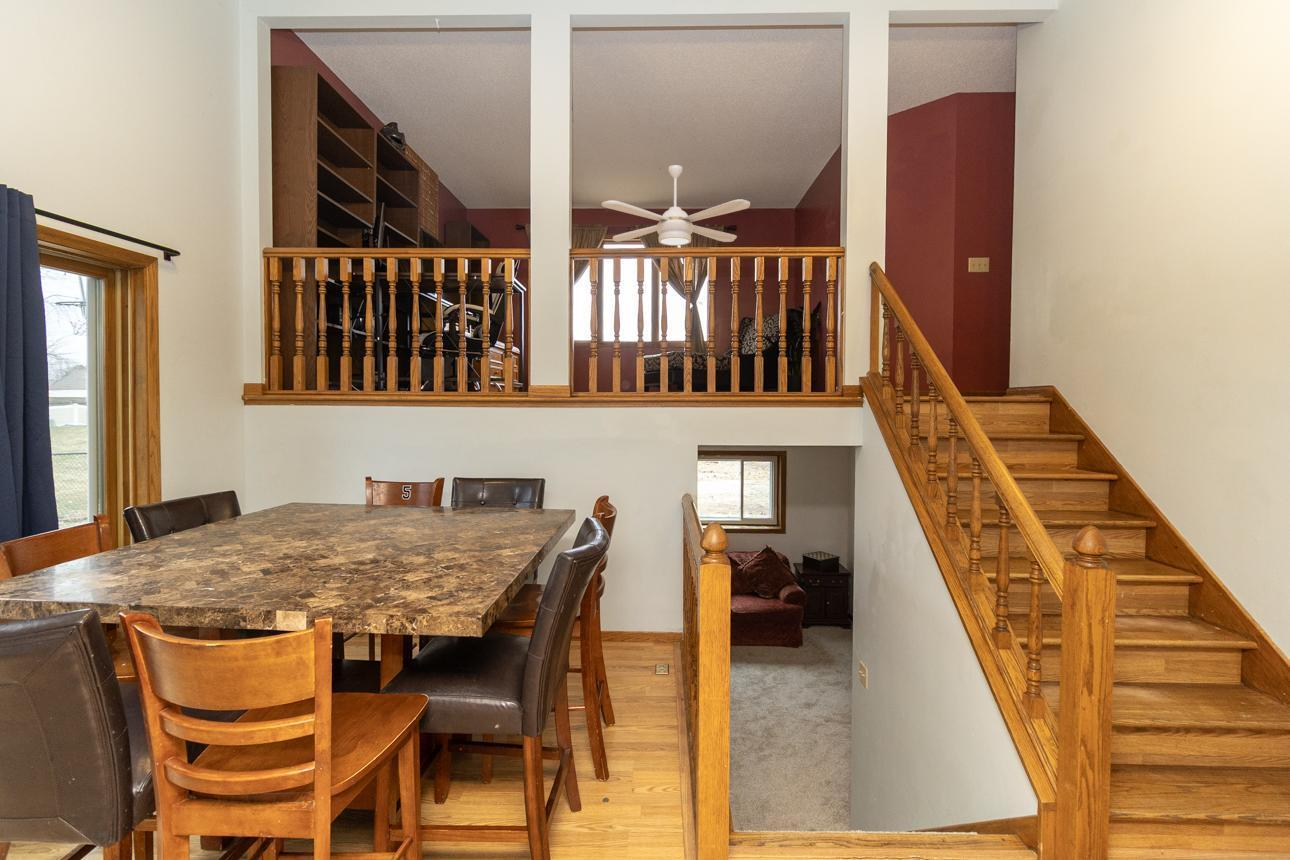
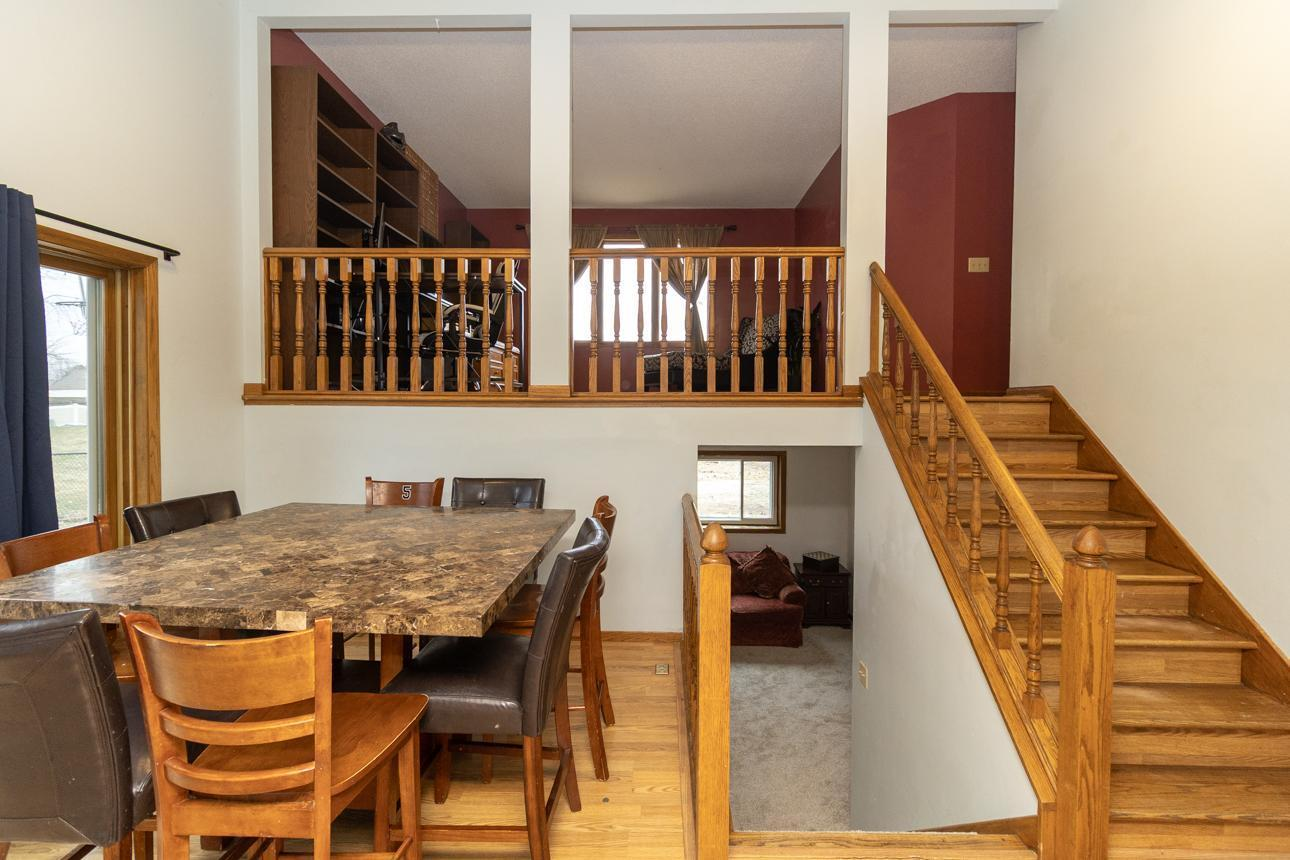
- ceiling fan [601,164,751,247]
